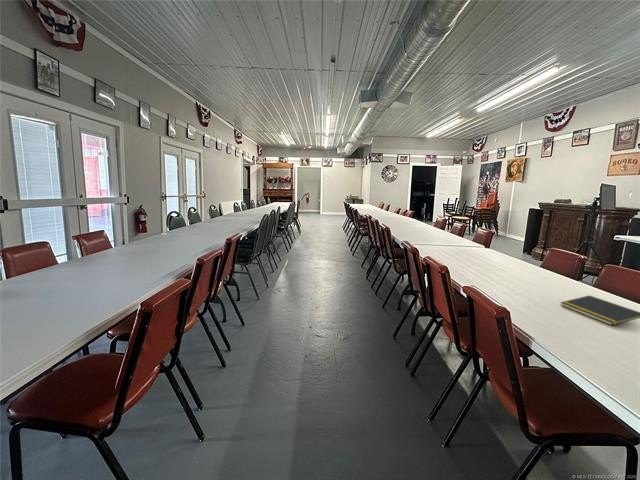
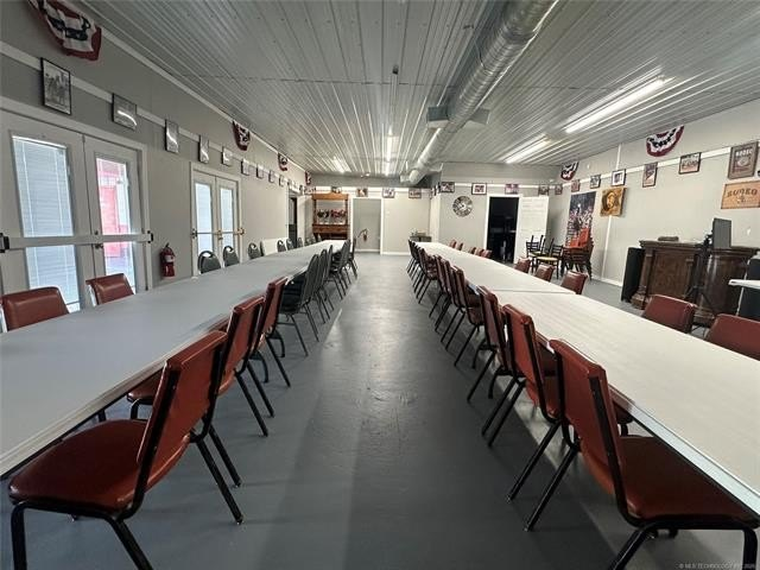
- notepad [559,294,640,326]
